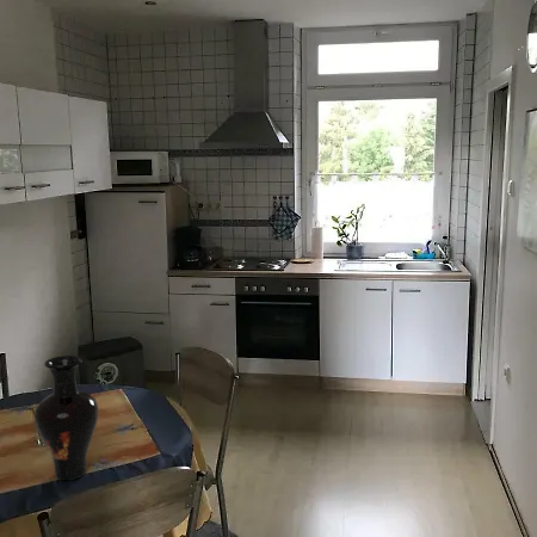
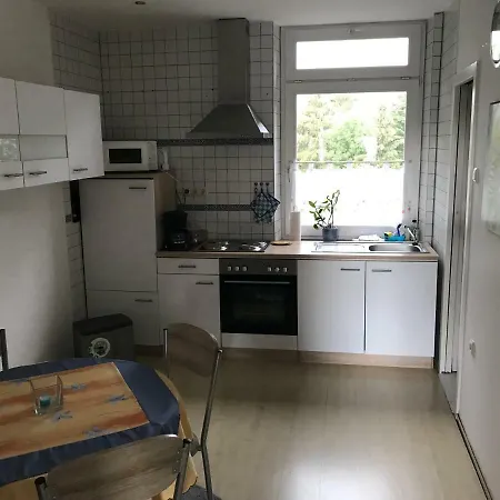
- vase [33,354,99,481]
